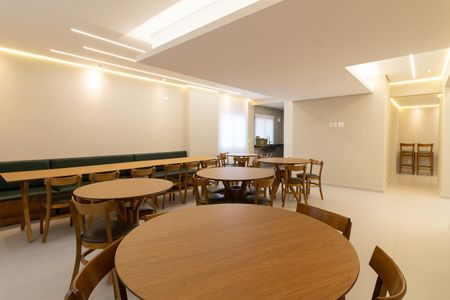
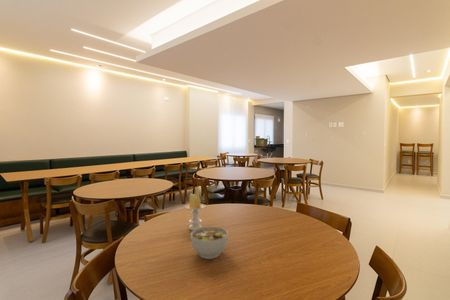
+ bowl [190,225,229,260]
+ candle [184,186,207,231]
